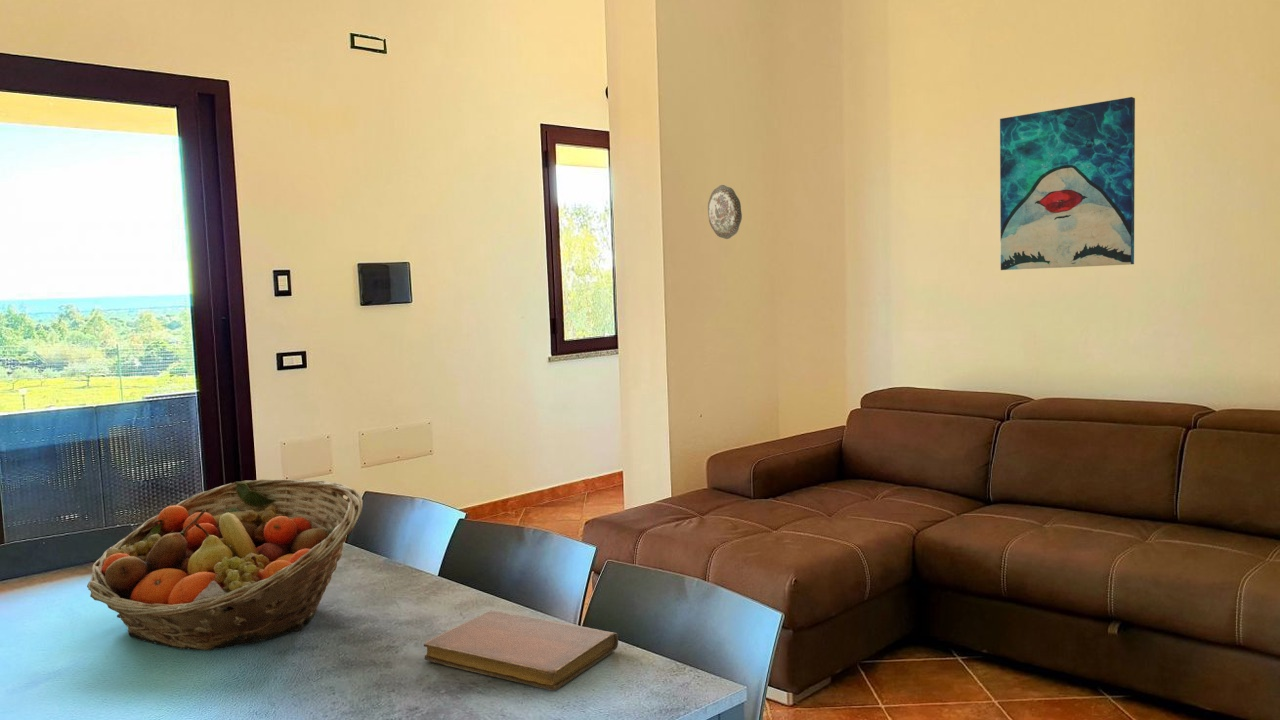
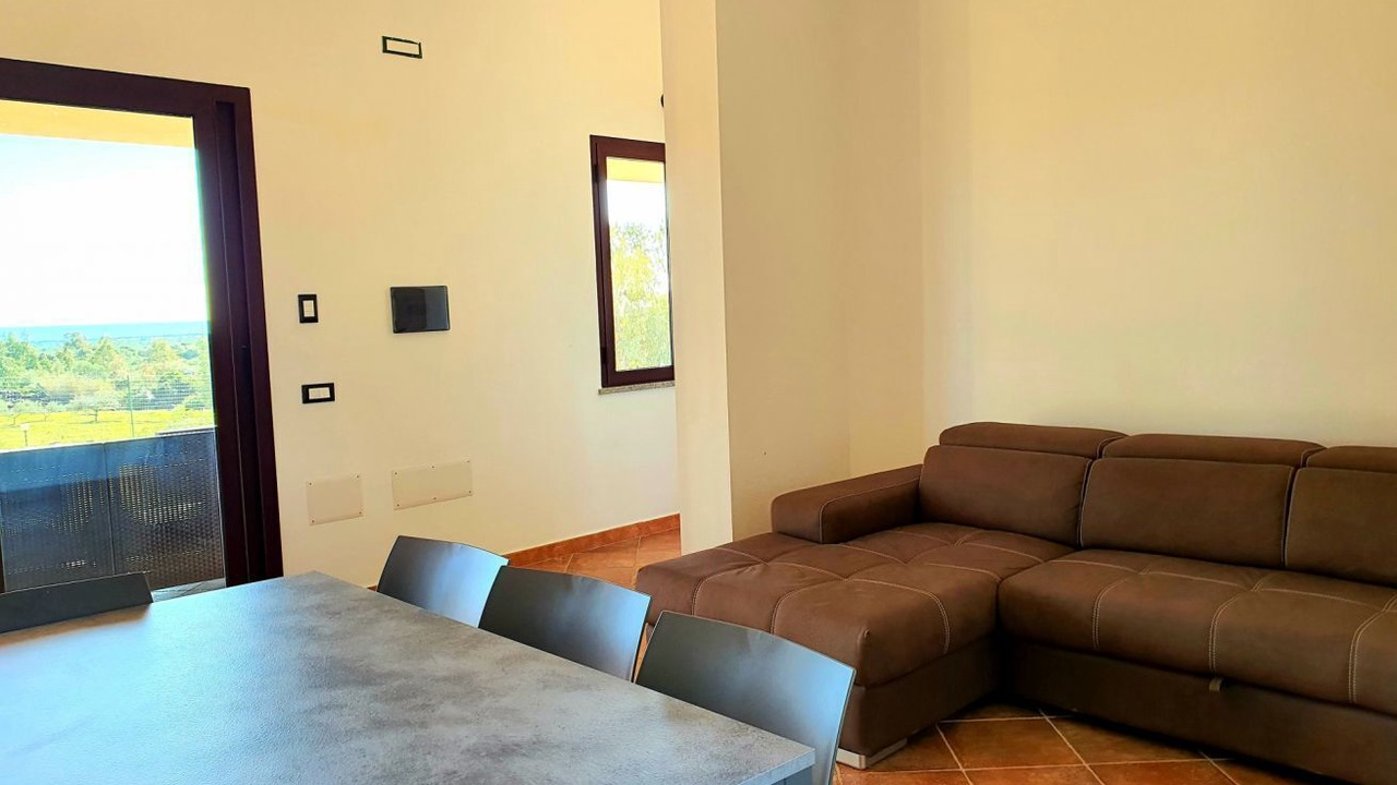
- notebook [423,609,619,691]
- wall art [999,96,1136,271]
- decorative plate [707,184,743,240]
- fruit basket [86,478,364,651]
